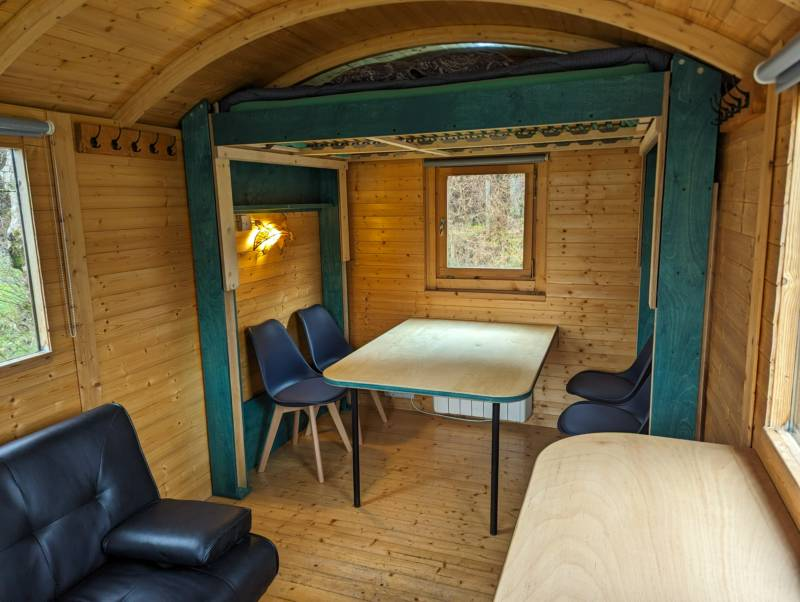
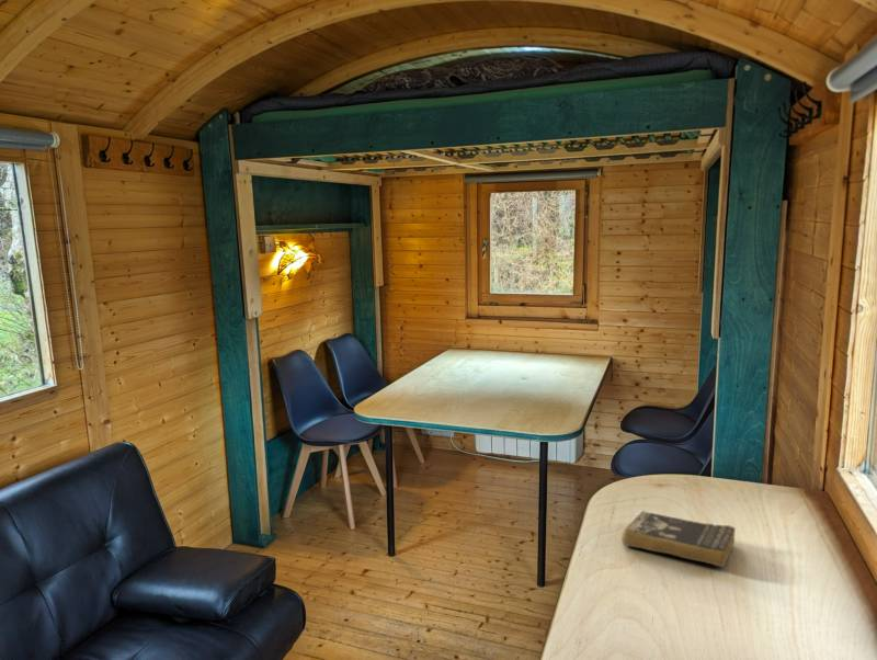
+ book [620,510,737,568]
